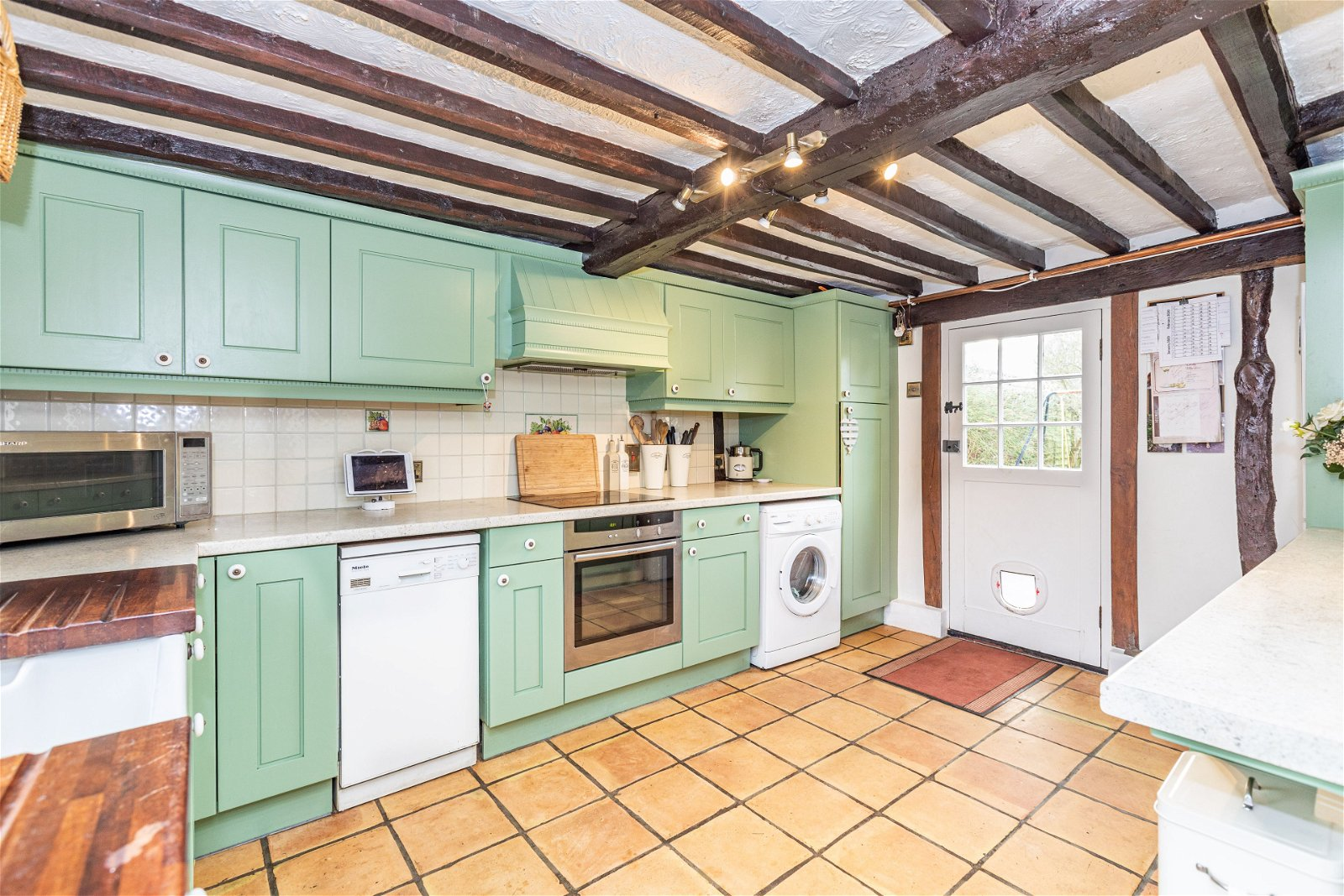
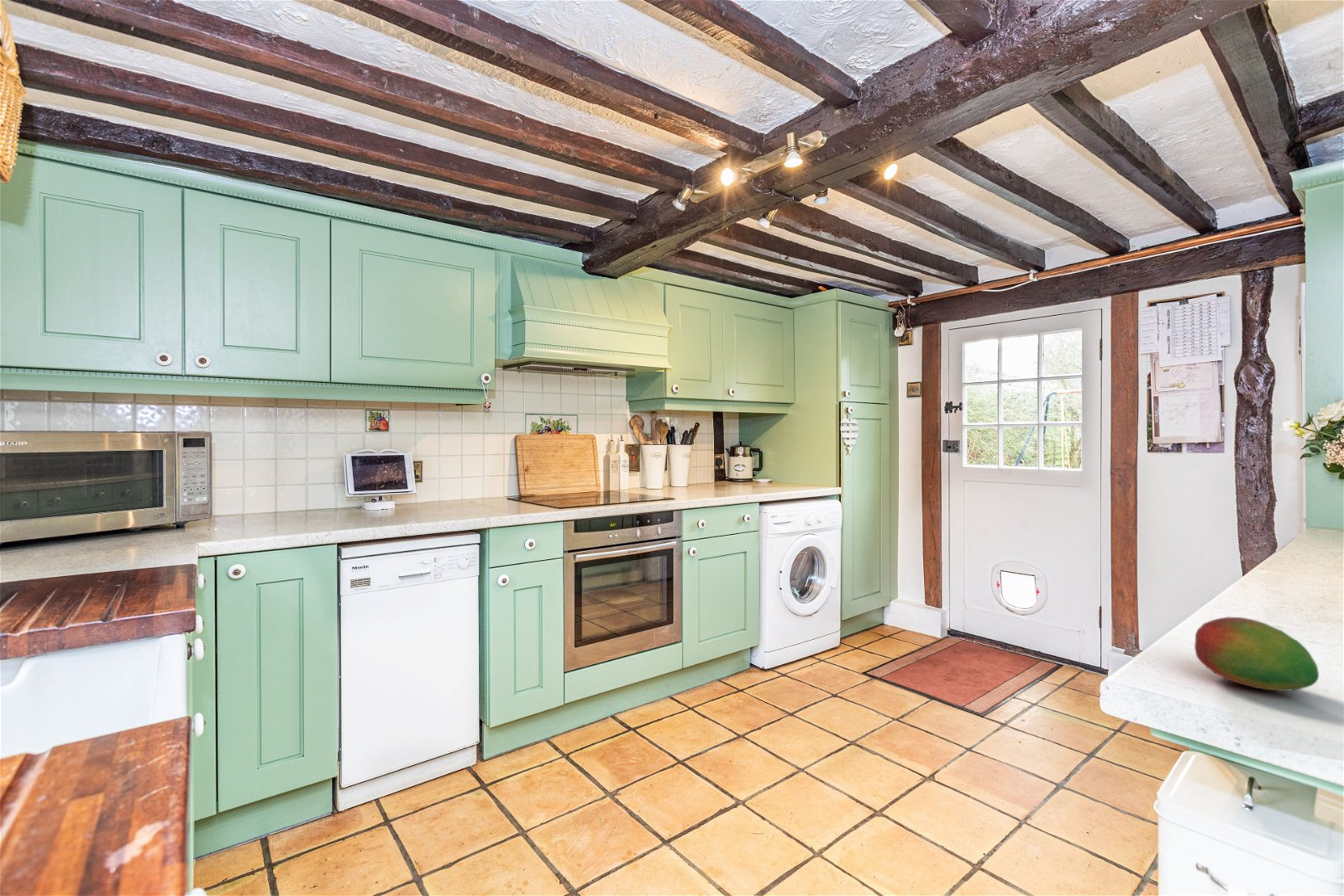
+ fruit [1194,616,1320,692]
